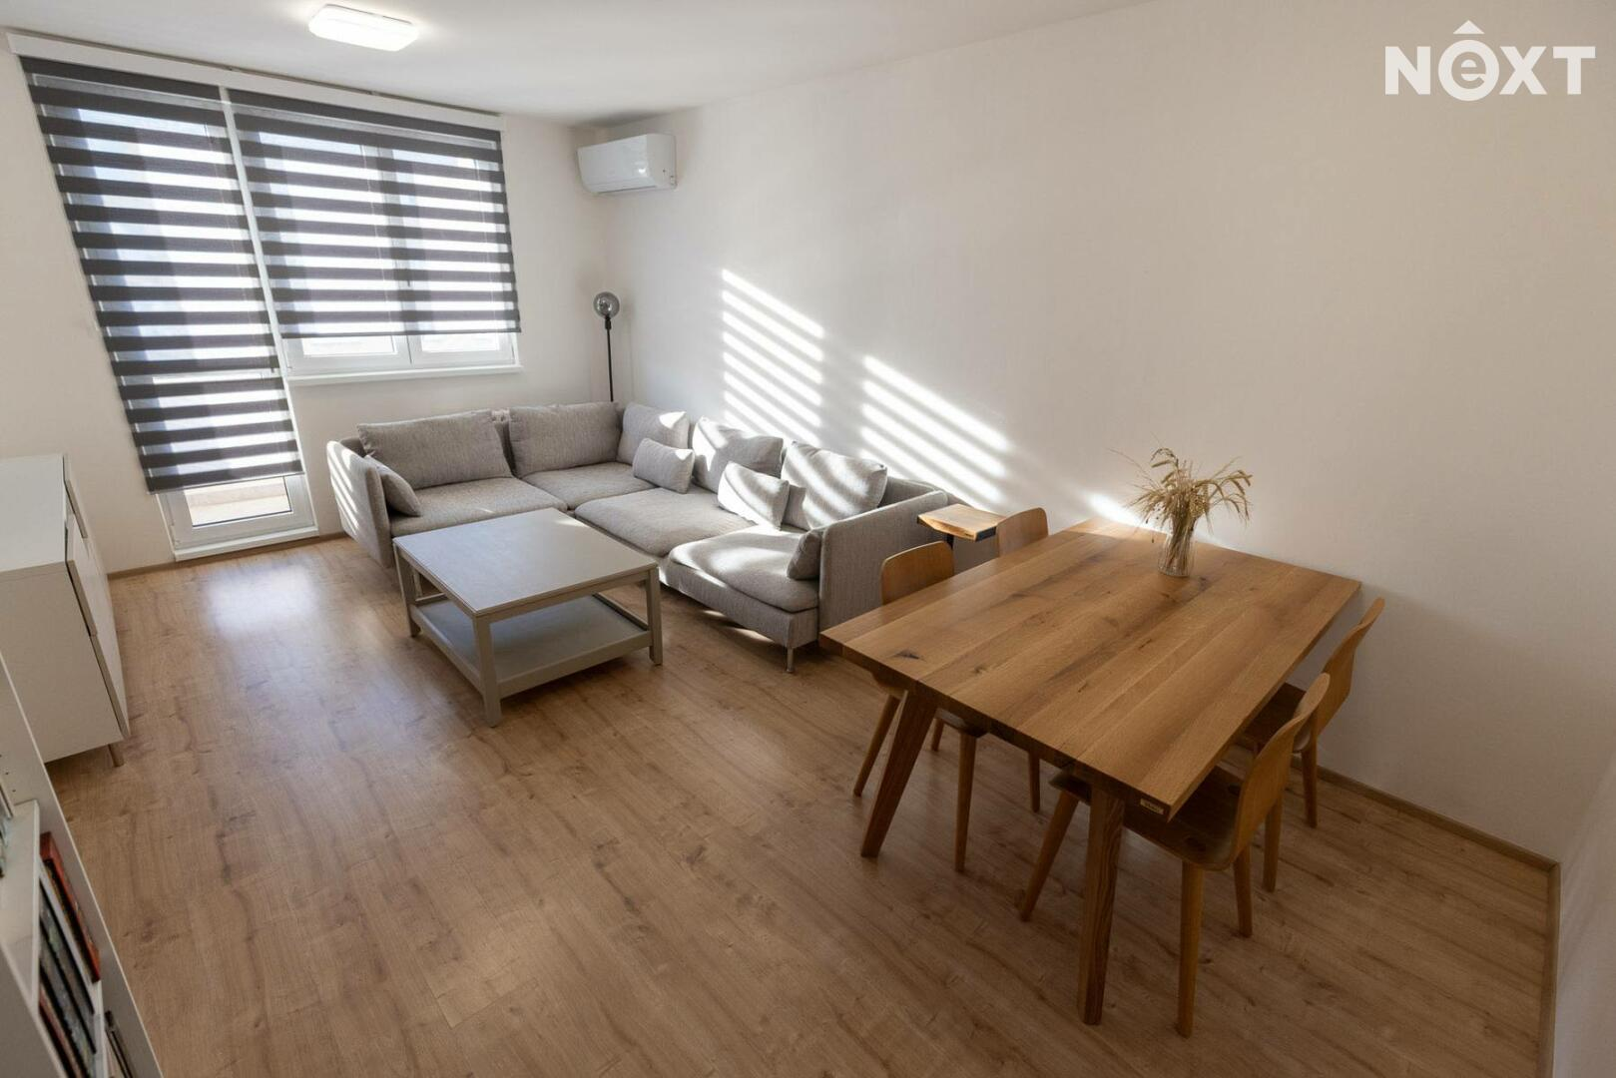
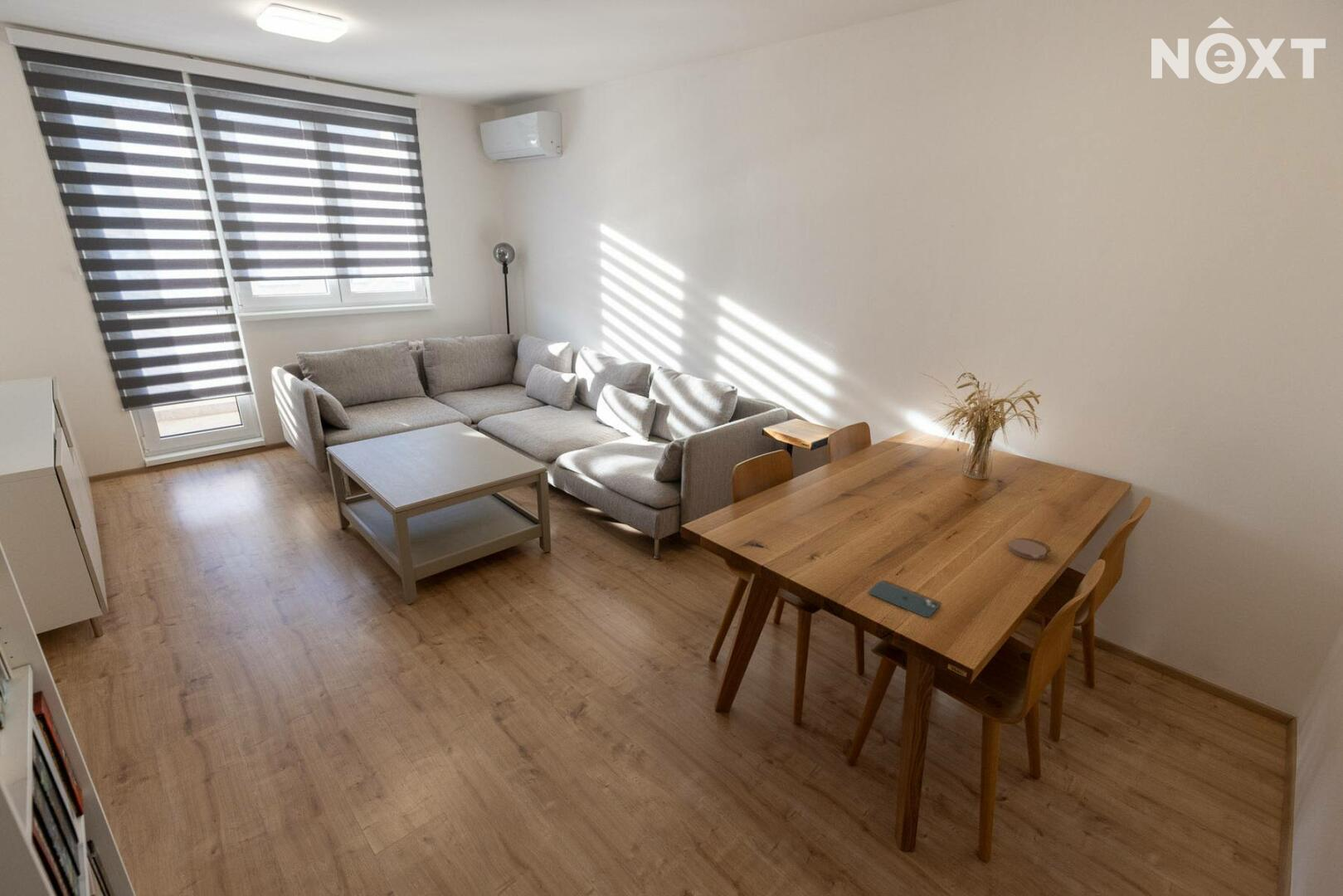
+ coaster [1007,538,1048,560]
+ smartphone [868,580,940,618]
